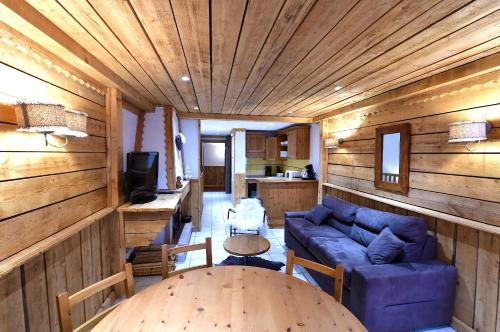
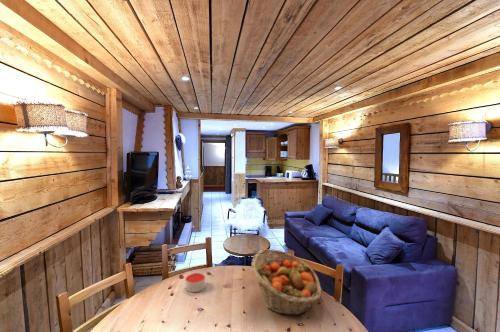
+ fruit basket [251,248,322,316]
+ candle [185,272,206,293]
